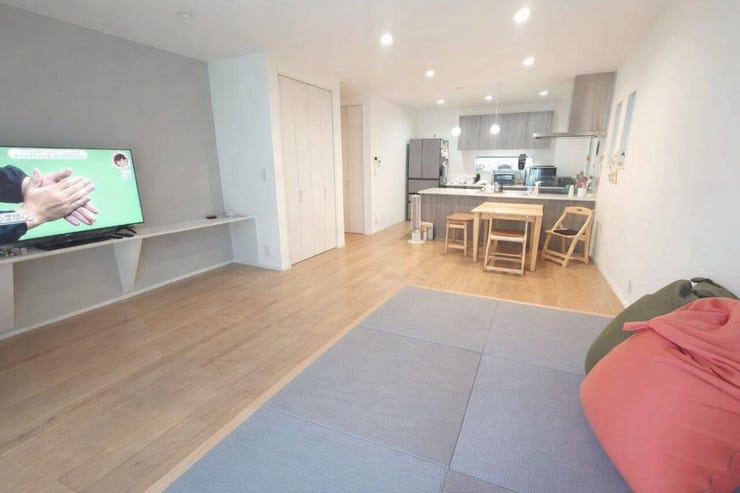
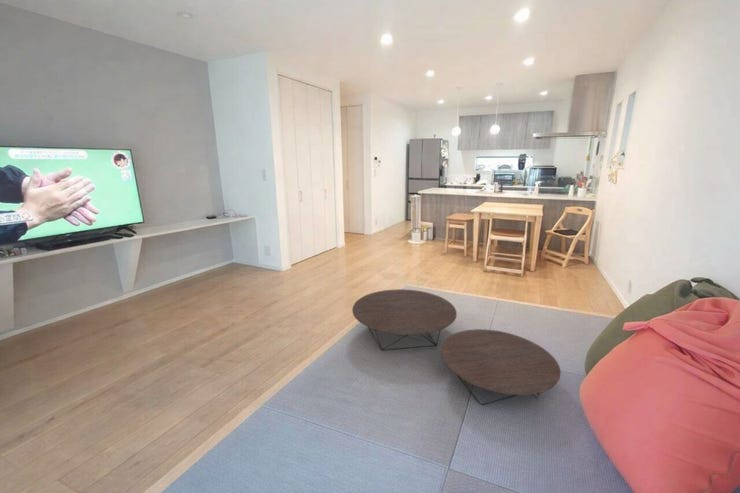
+ coffee table [351,288,562,406]
